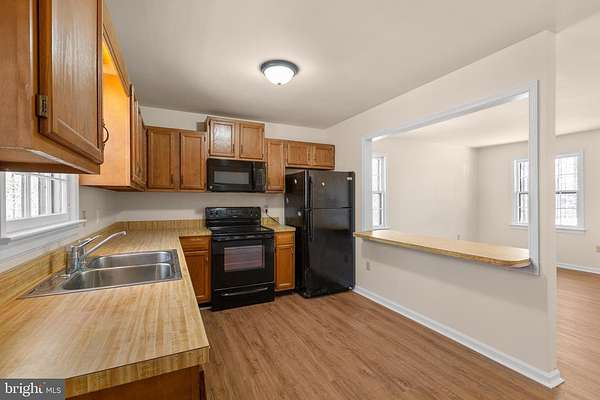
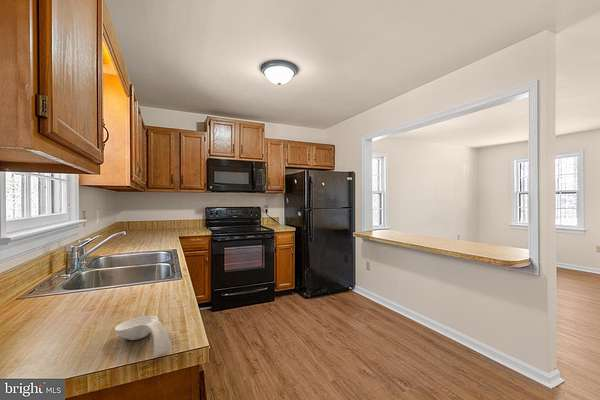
+ spoon rest [114,315,172,358]
